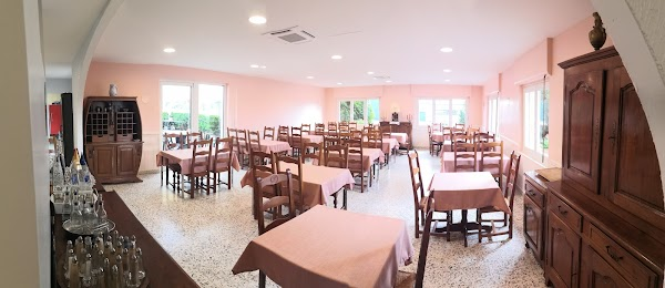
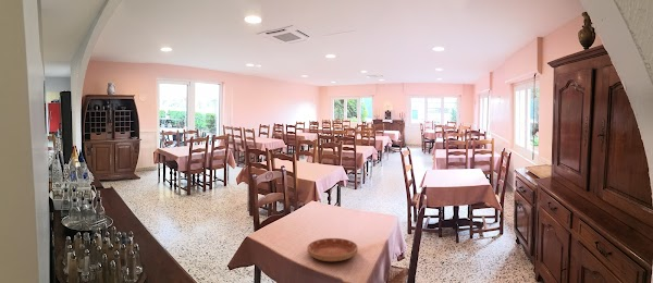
+ saucer [306,237,359,262]
